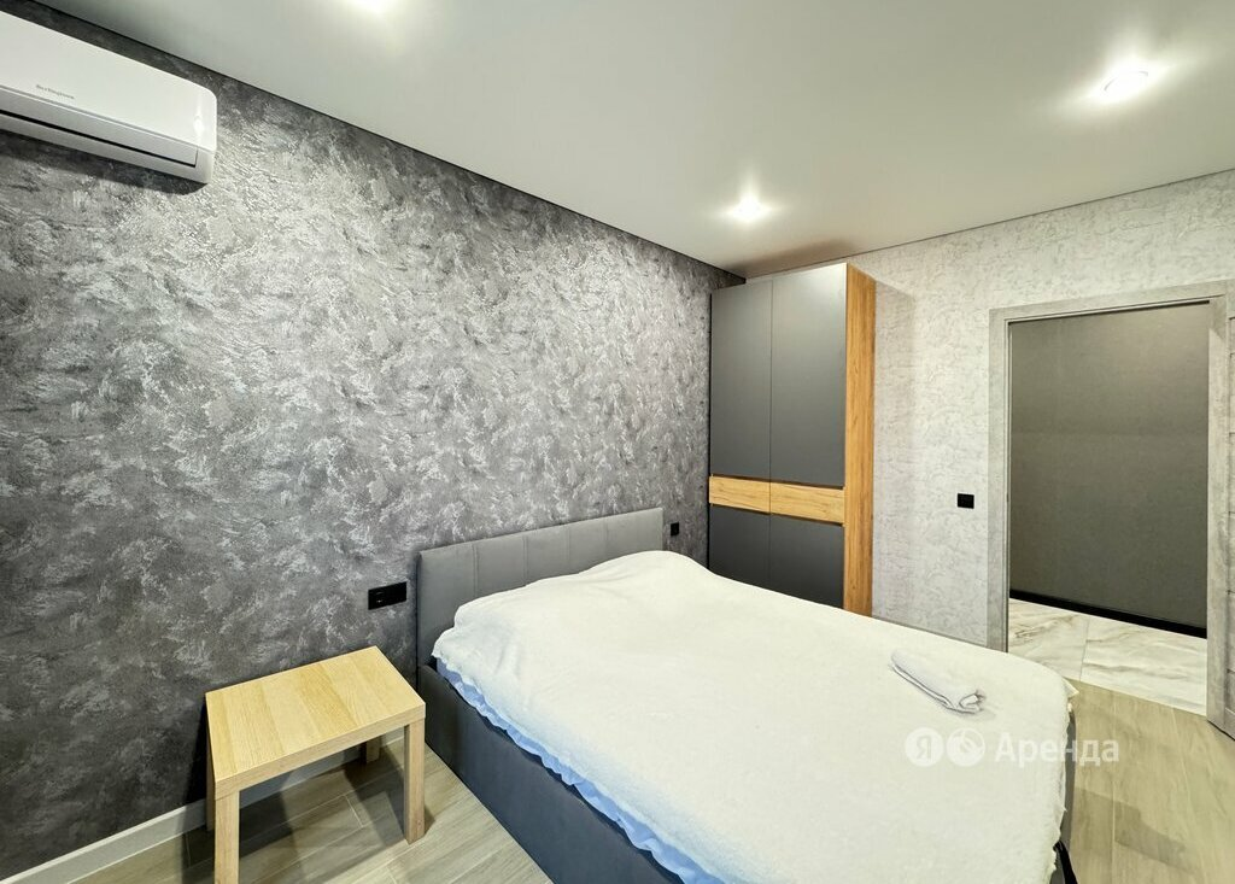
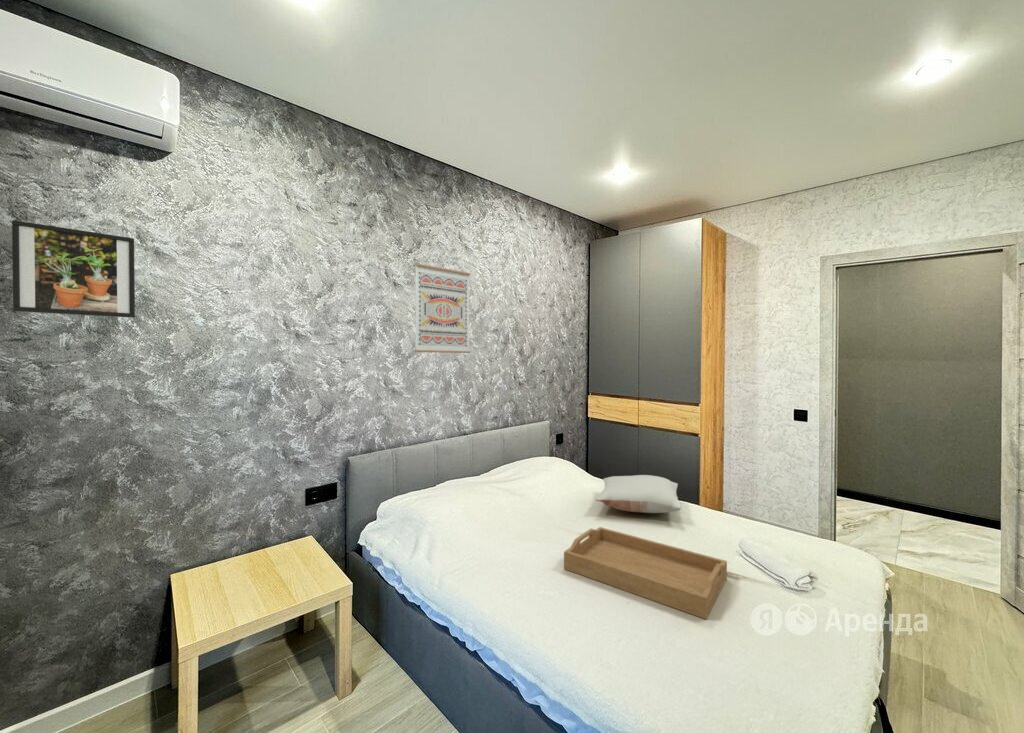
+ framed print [11,219,136,319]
+ serving tray [563,526,728,620]
+ wall art [414,262,471,354]
+ pillow [595,474,682,514]
